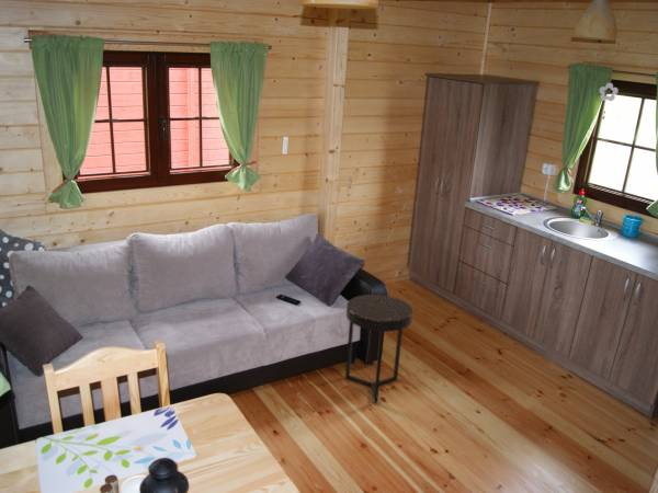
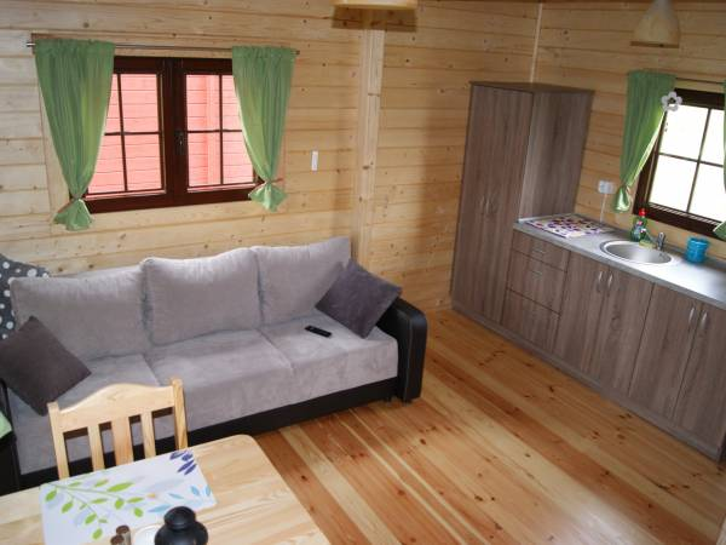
- side table [344,294,415,404]
